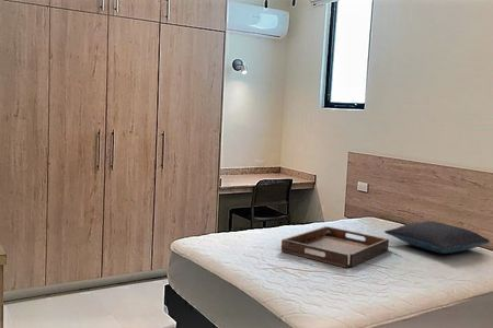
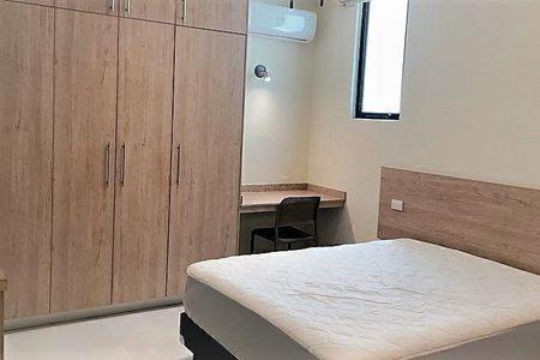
- serving tray [280,225,390,269]
- pillow [383,220,491,255]
